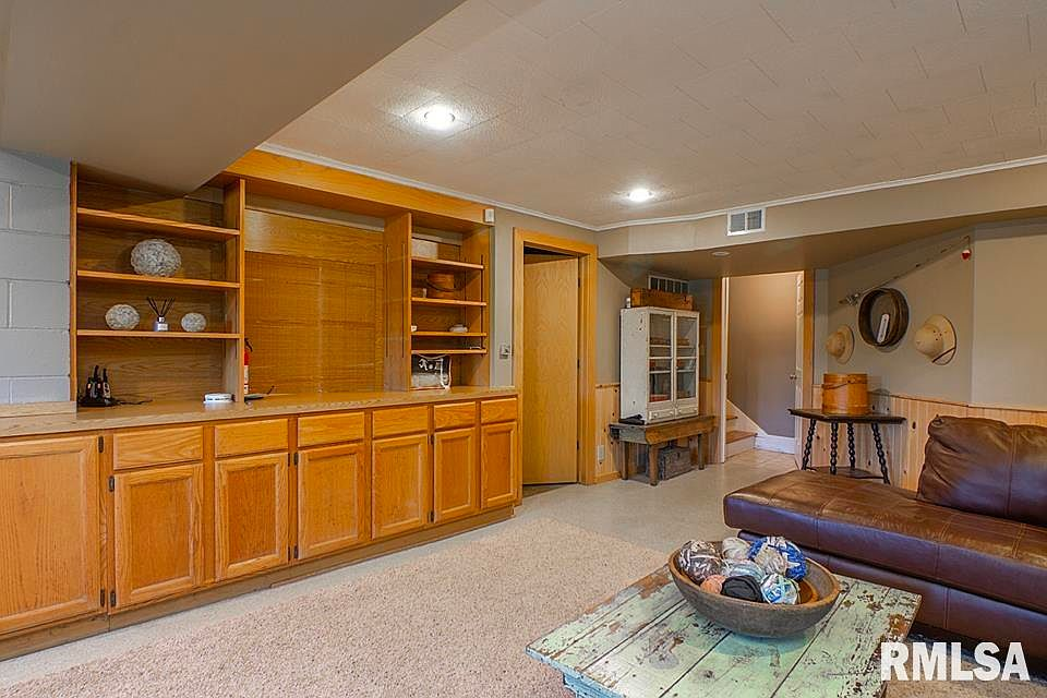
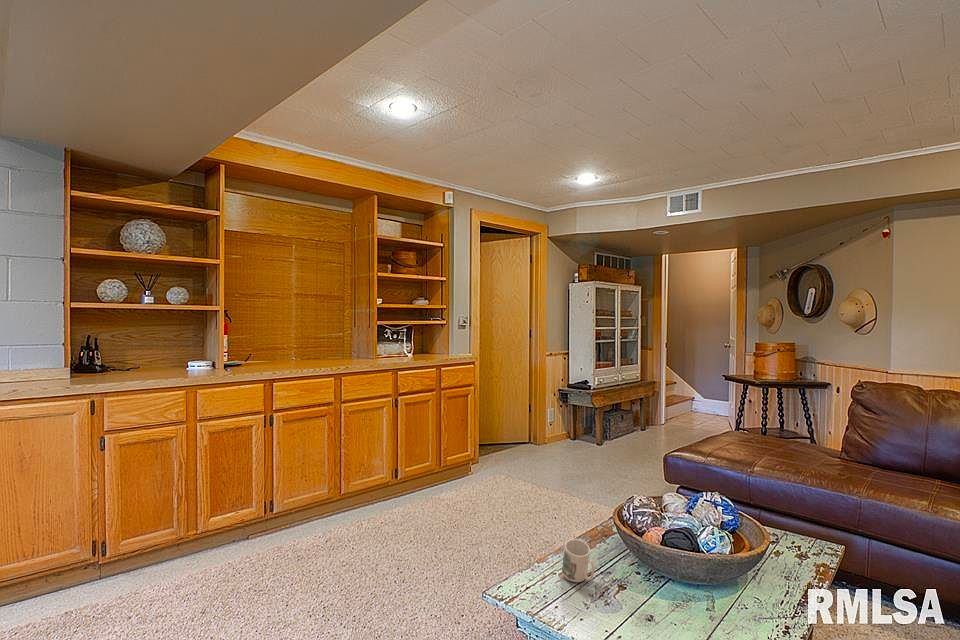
+ mug [561,538,595,583]
